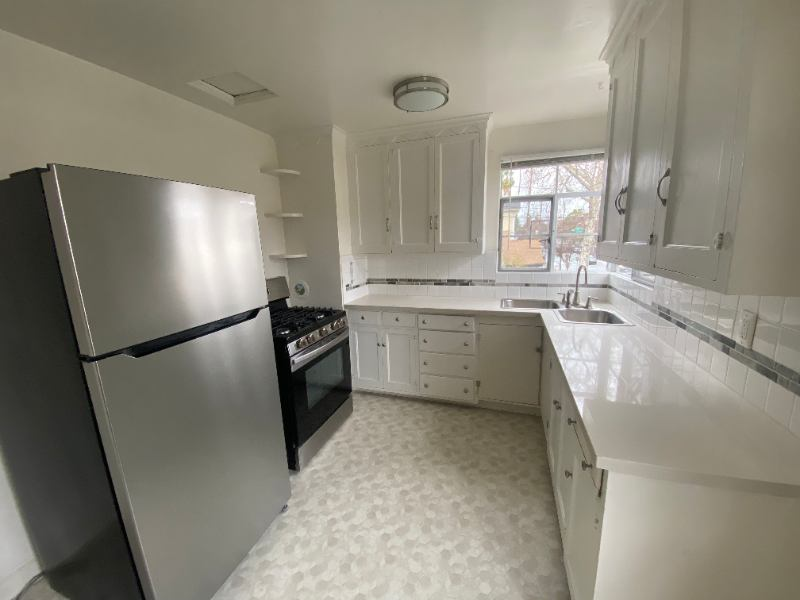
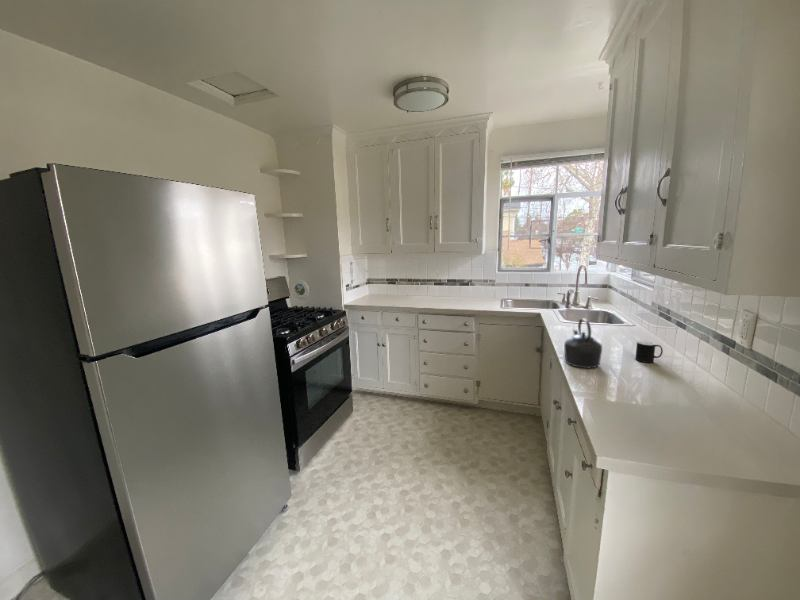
+ cup [634,340,664,364]
+ kettle [563,317,603,369]
